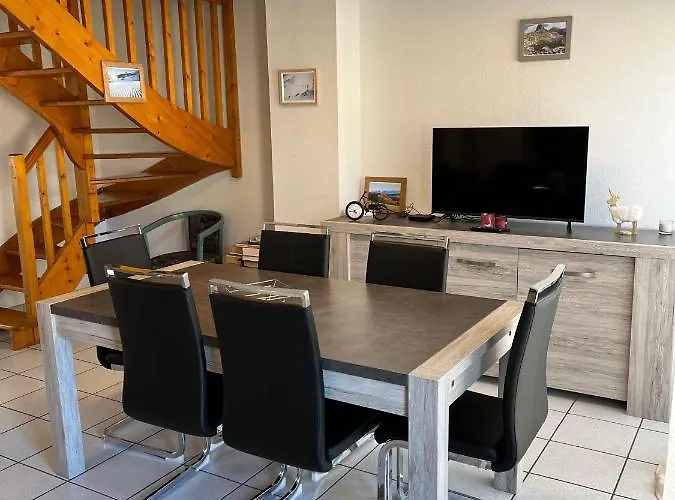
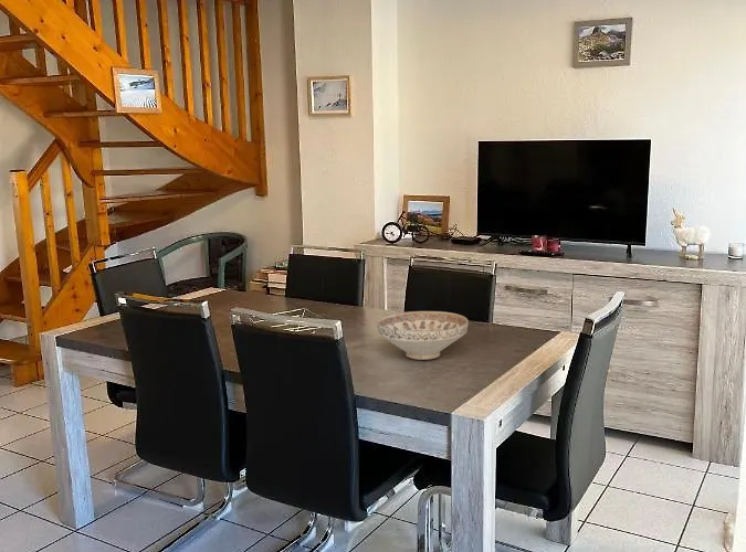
+ decorative bowl [376,310,470,361]
